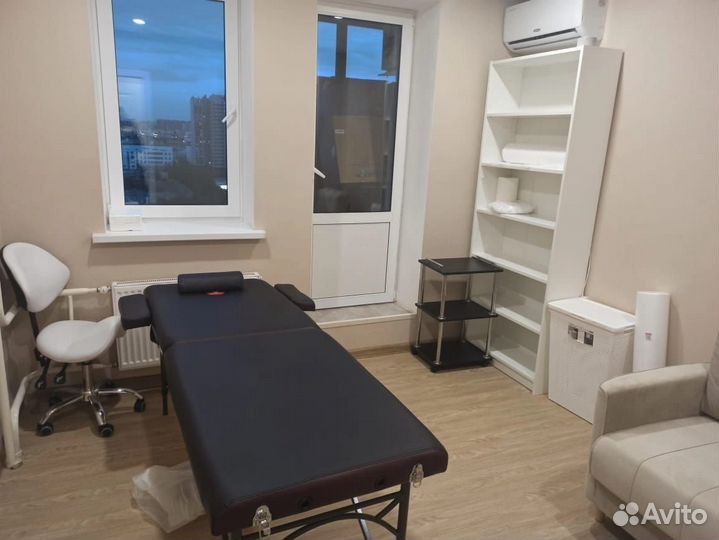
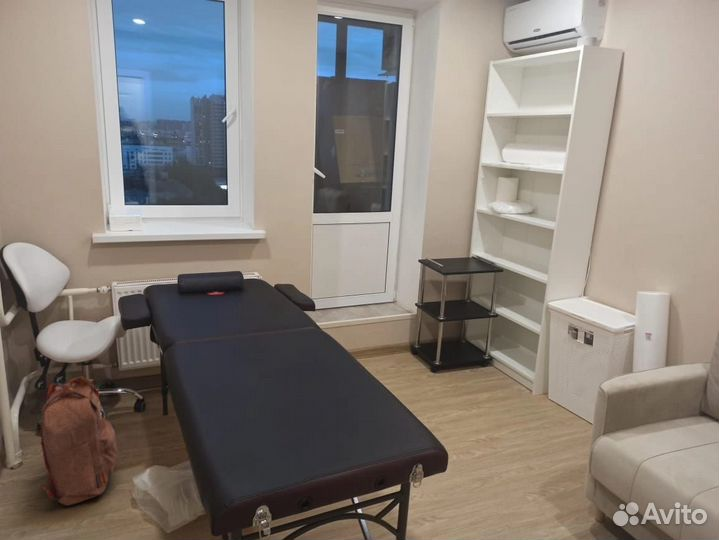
+ backpack [39,375,119,507]
